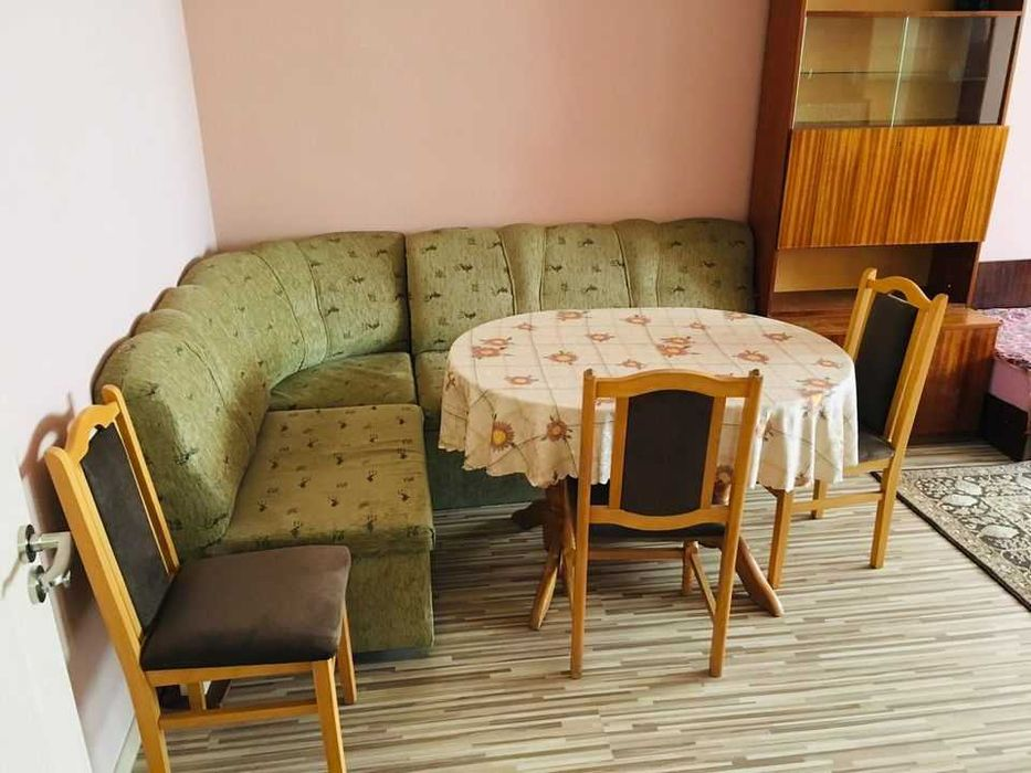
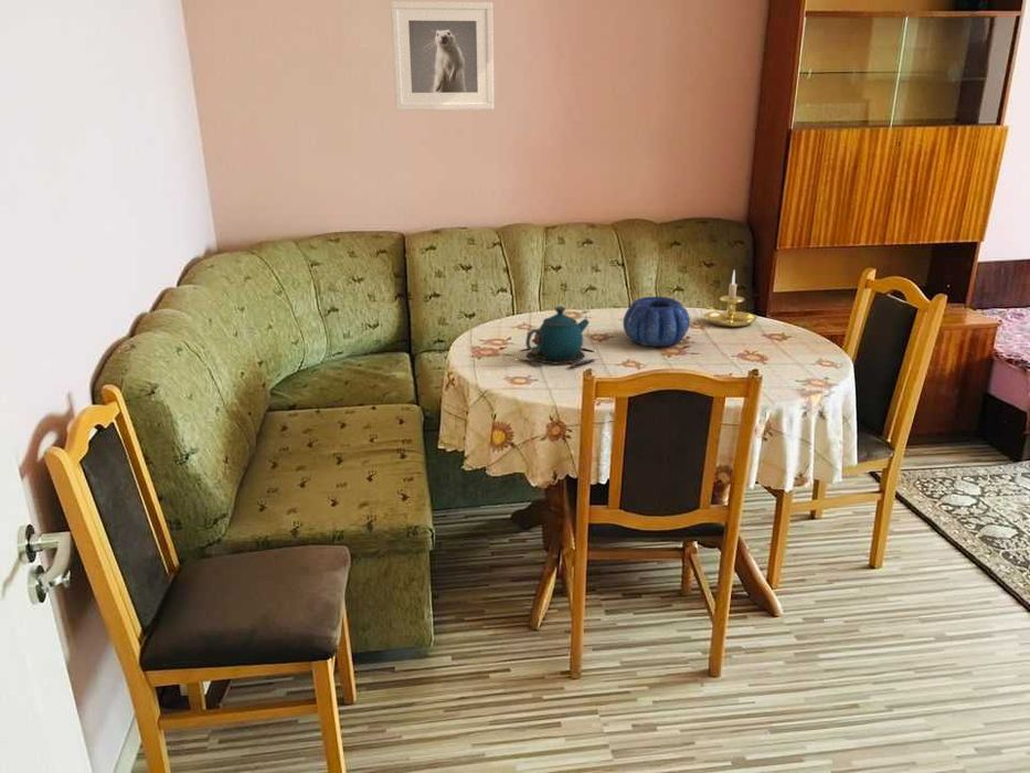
+ teapot [518,306,598,369]
+ candle holder [698,268,758,328]
+ decorative bowl [622,296,691,348]
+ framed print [390,0,496,112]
